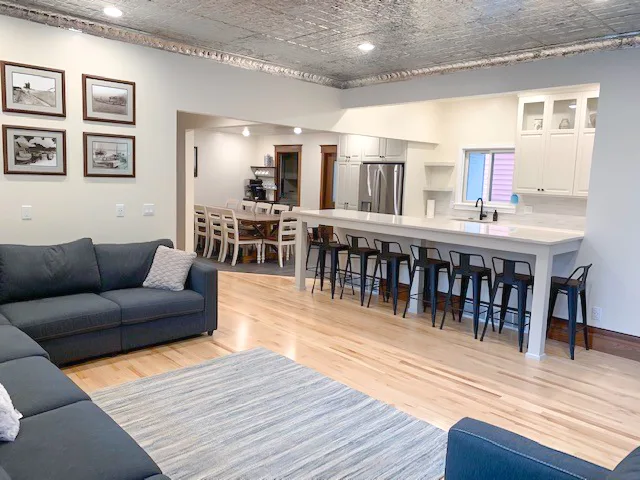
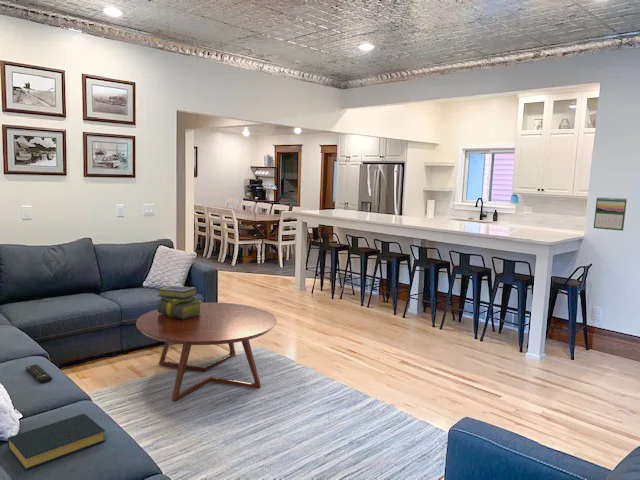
+ calendar [593,196,628,232]
+ stack of books [156,285,203,319]
+ remote control [25,364,53,384]
+ hardback book [7,413,106,471]
+ coffee table [135,302,277,402]
